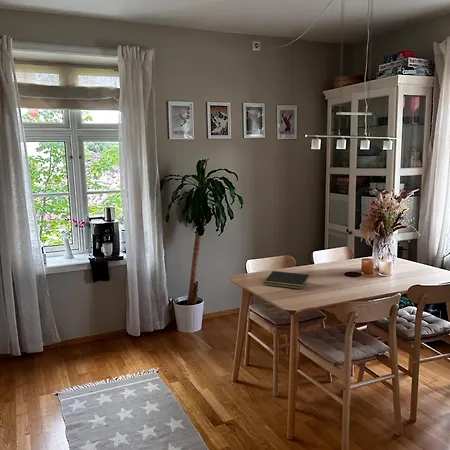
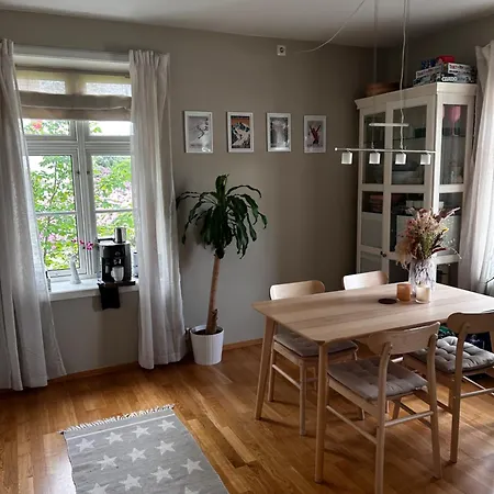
- notepad [263,270,310,290]
